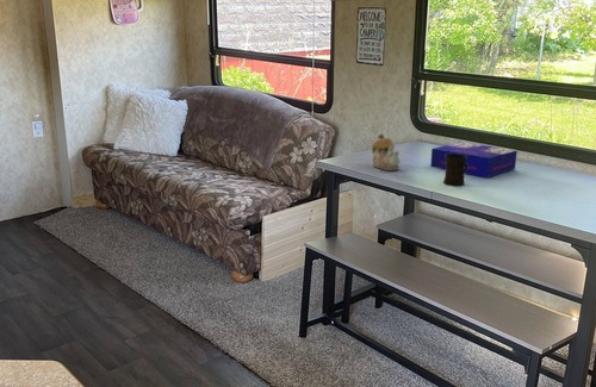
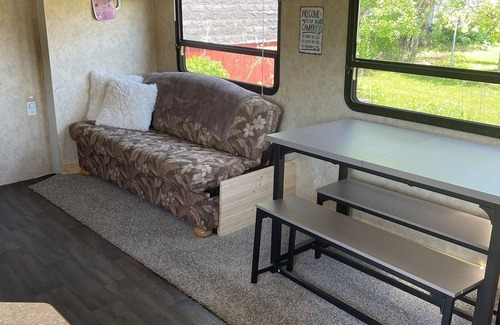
- board game [429,141,519,179]
- mug [442,154,467,187]
- teapot [371,132,401,171]
